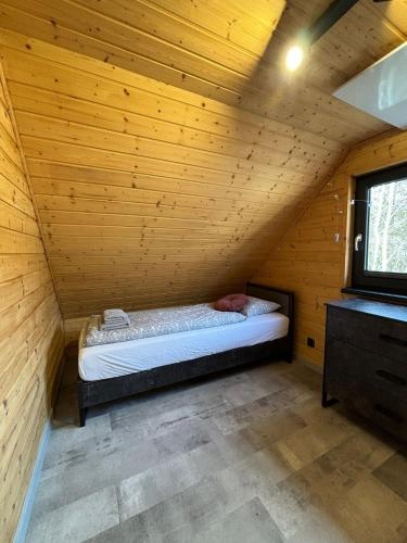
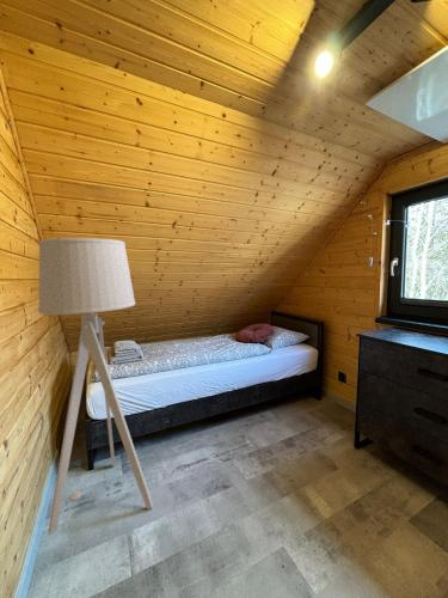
+ floor lamp [37,237,154,535]
